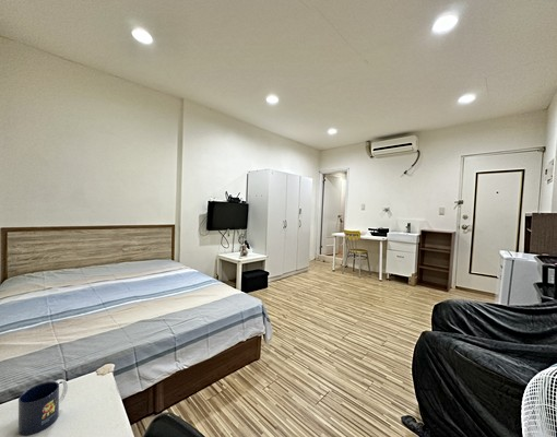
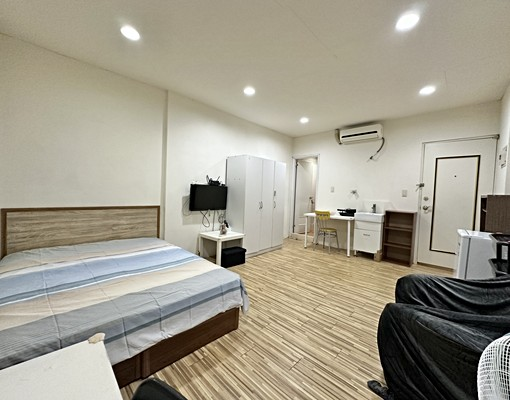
- mug [17,378,69,437]
